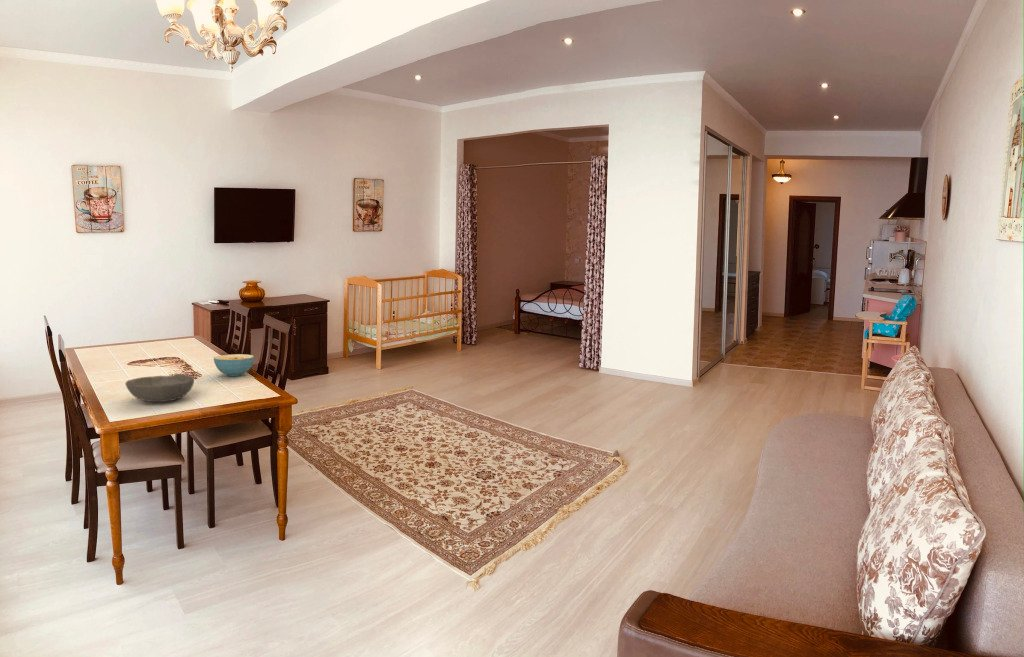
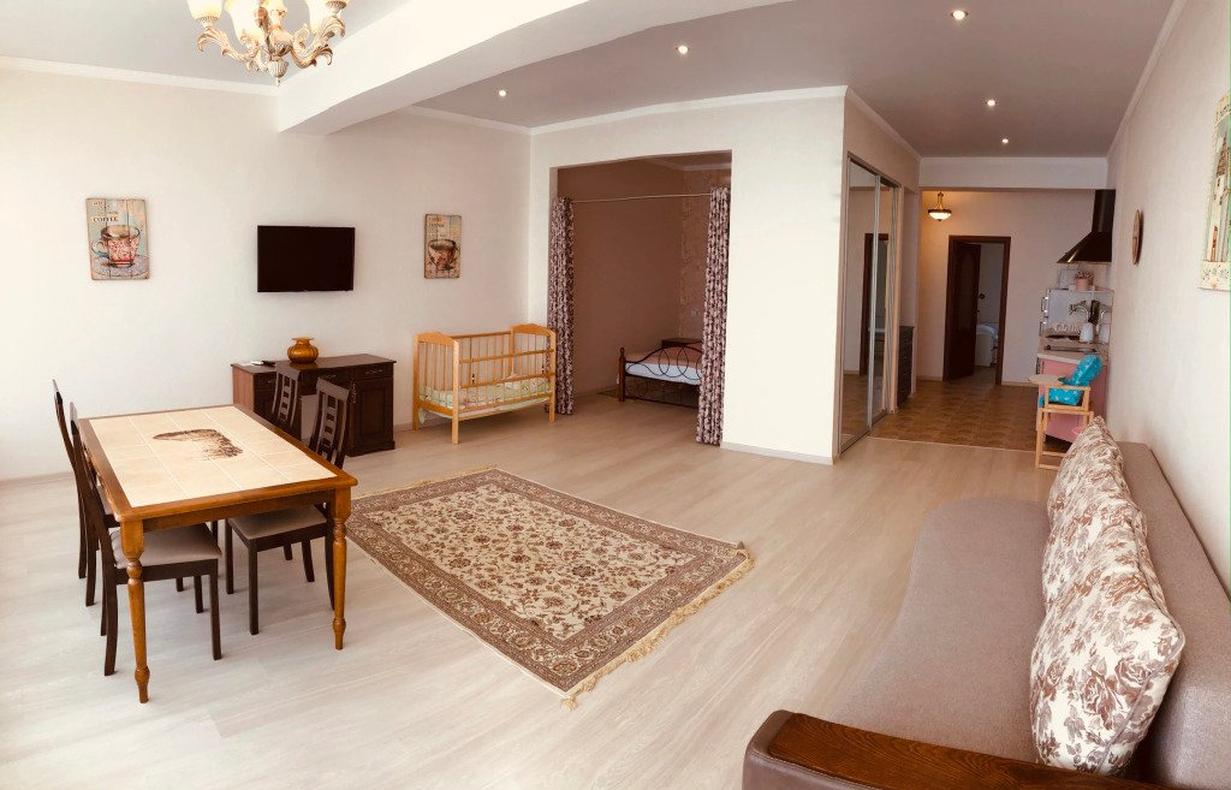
- bowl [124,373,195,403]
- cereal bowl [213,353,255,377]
